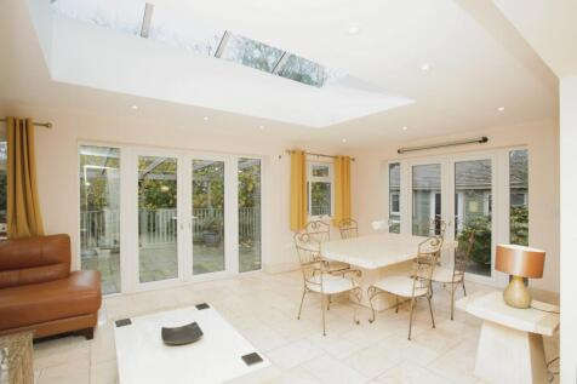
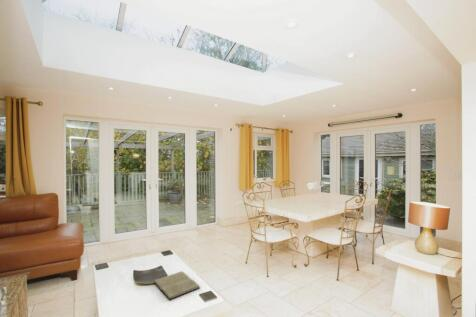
+ book [153,270,201,301]
